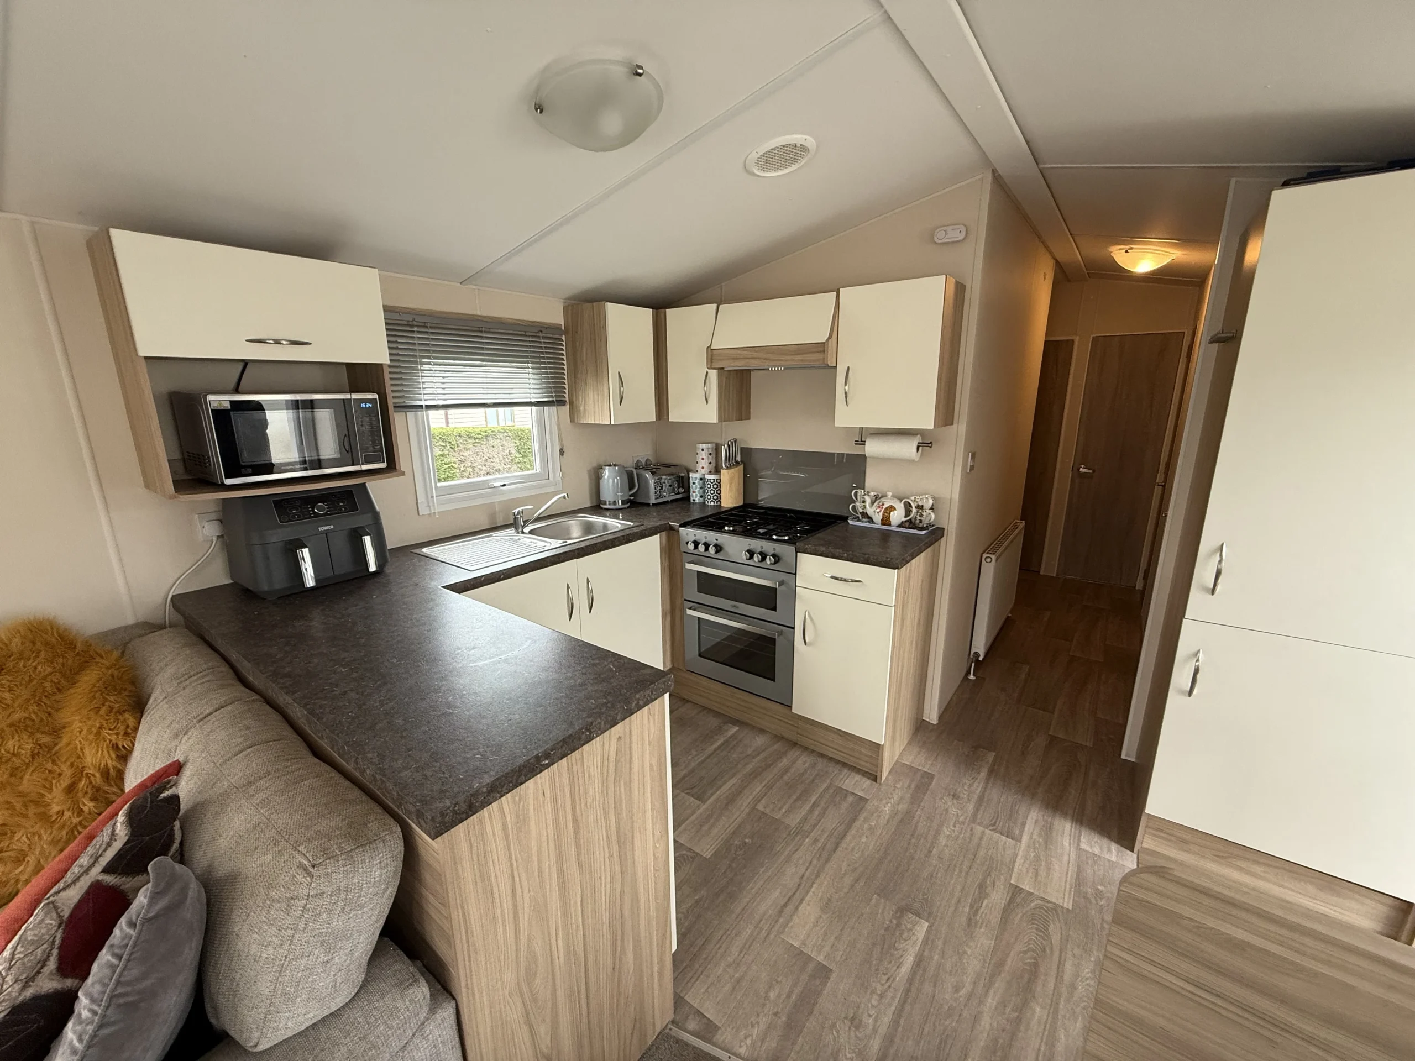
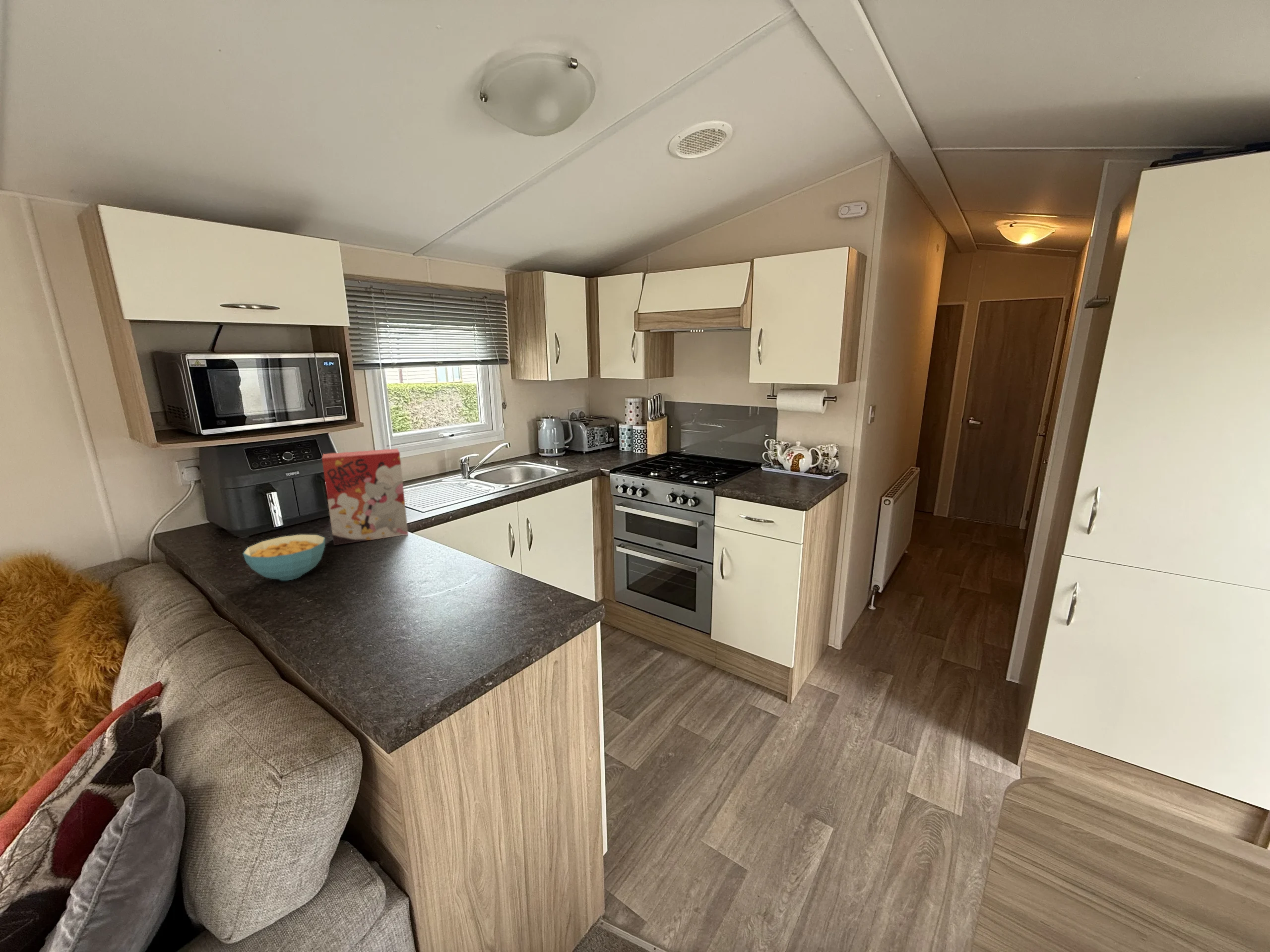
+ cereal bowl [242,534,326,581]
+ cereal box [321,448,409,546]
